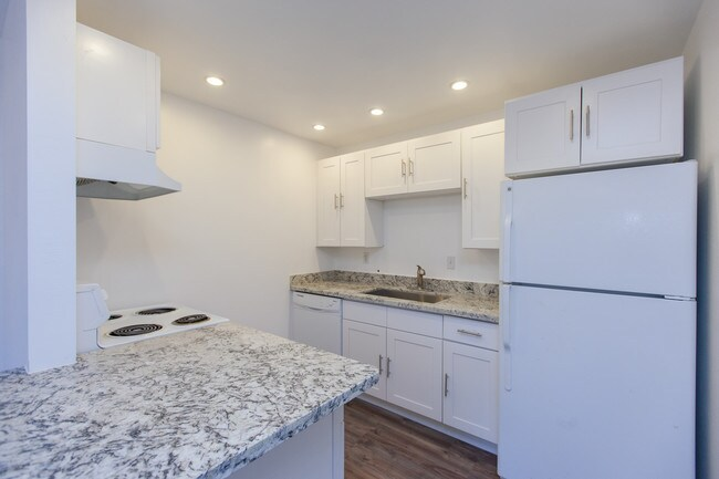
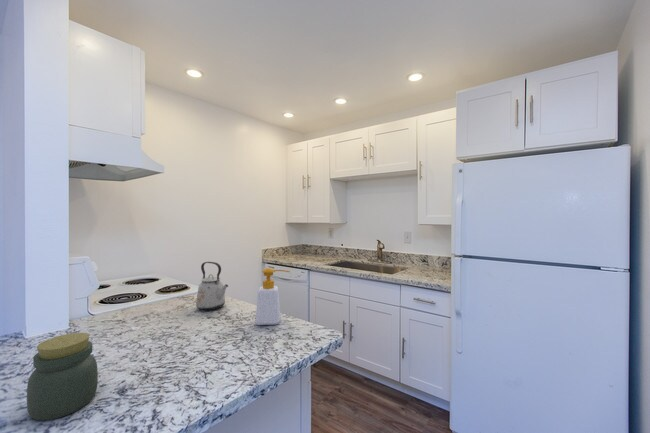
+ soap bottle [254,267,291,326]
+ kettle [195,261,229,311]
+ jar [26,332,99,422]
